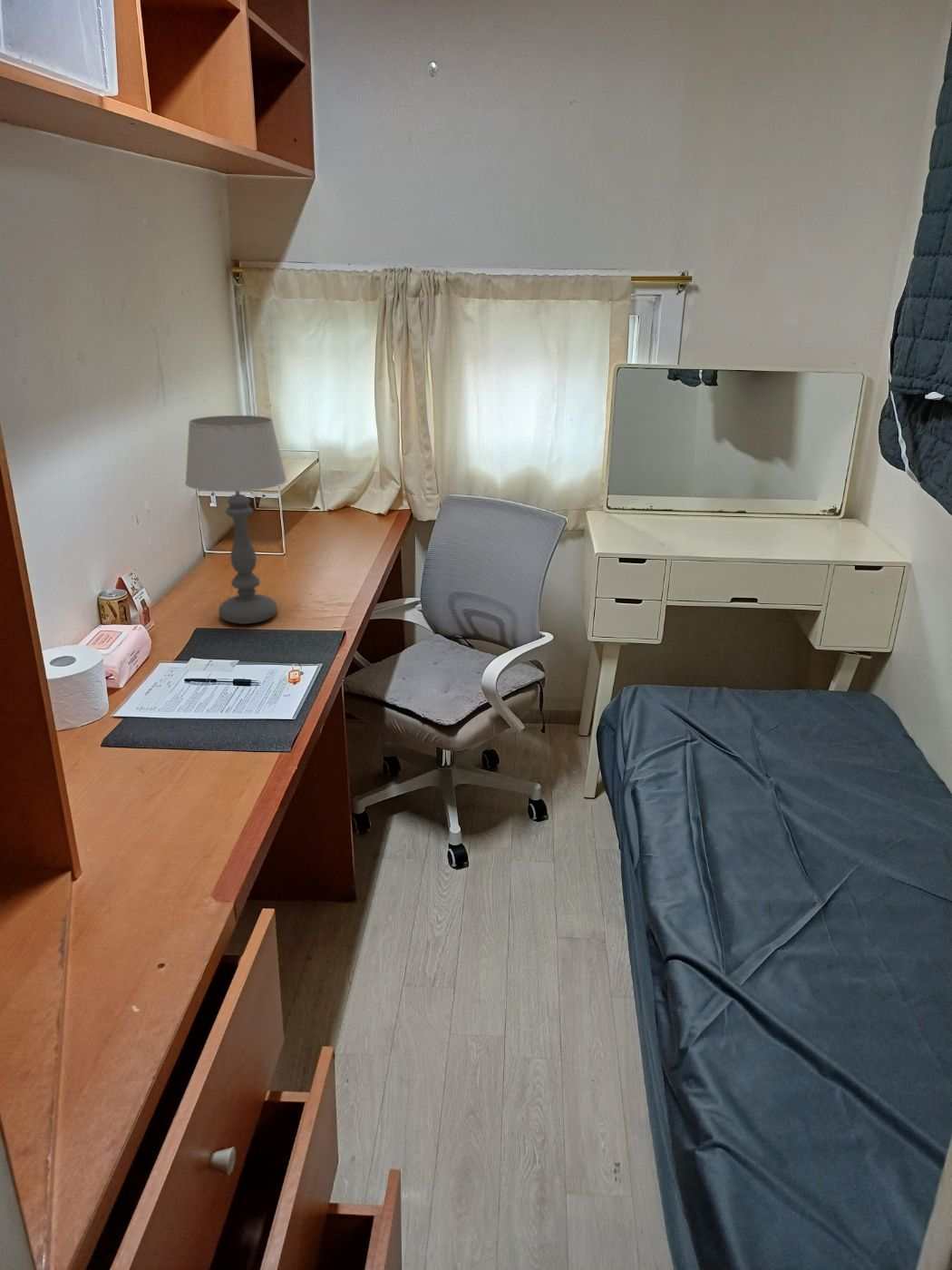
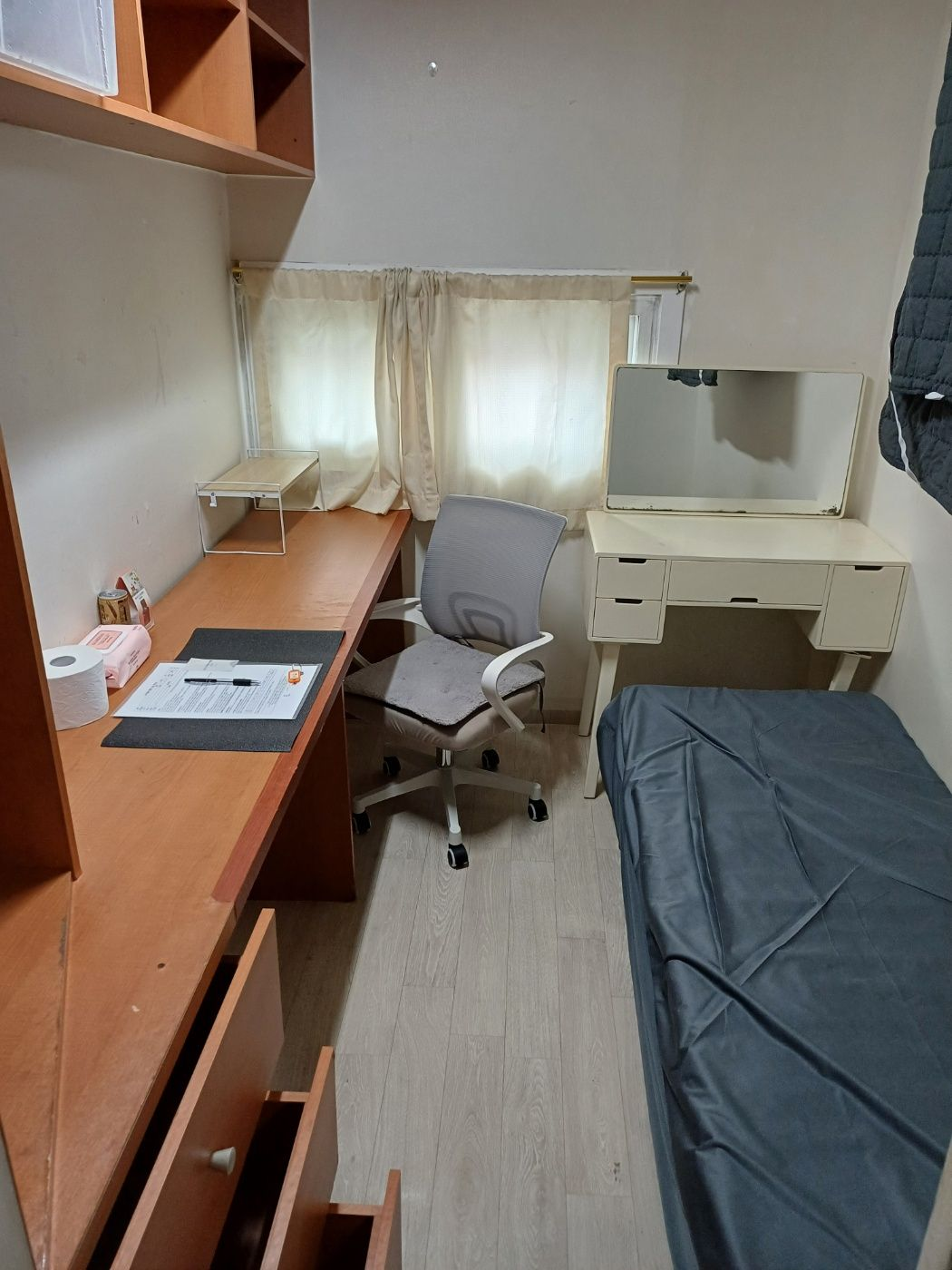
- table lamp [184,415,287,625]
